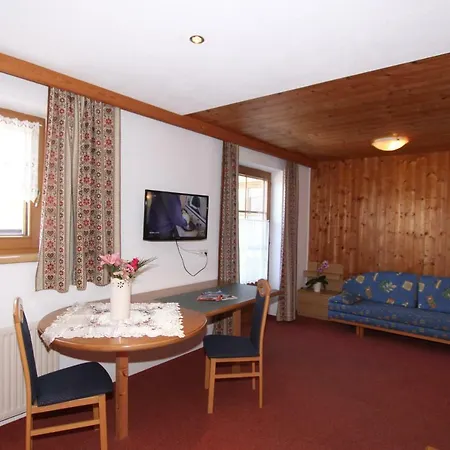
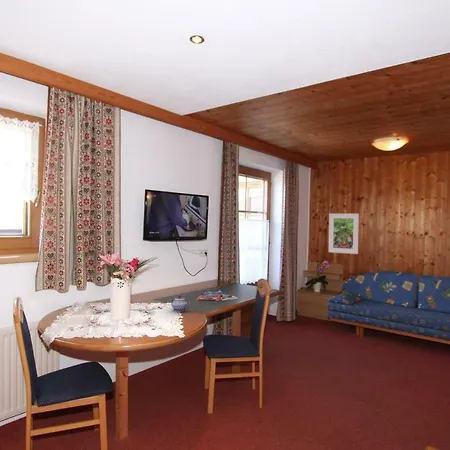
+ teapot [169,295,191,313]
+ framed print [328,213,360,255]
